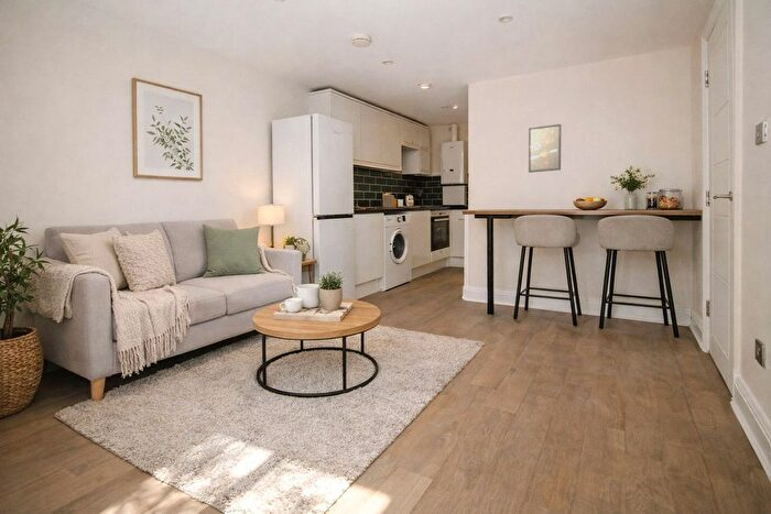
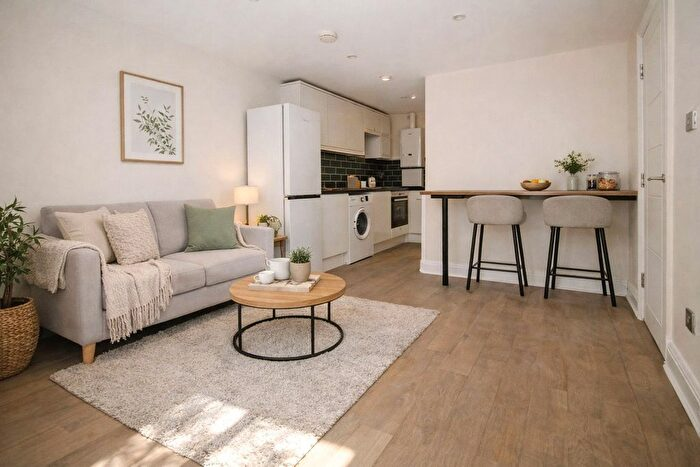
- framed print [528,123,562,174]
